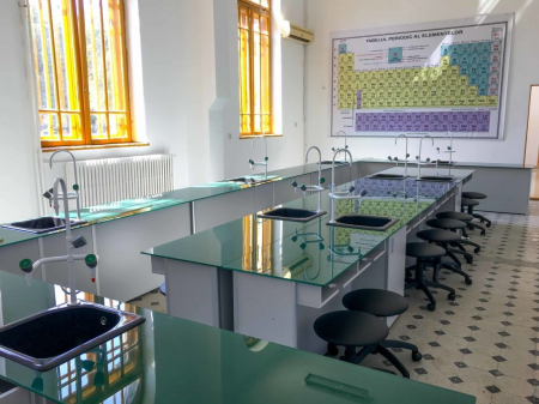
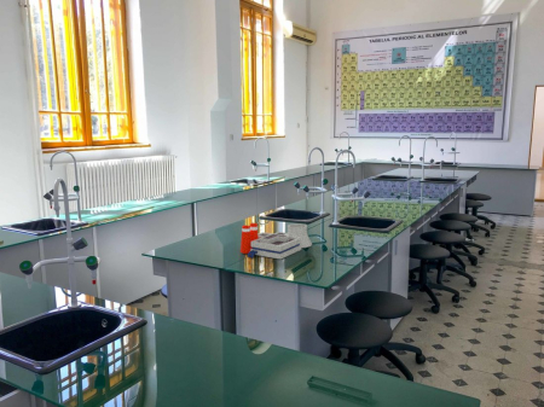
+ laboratory equipment [239,222,313,260]
